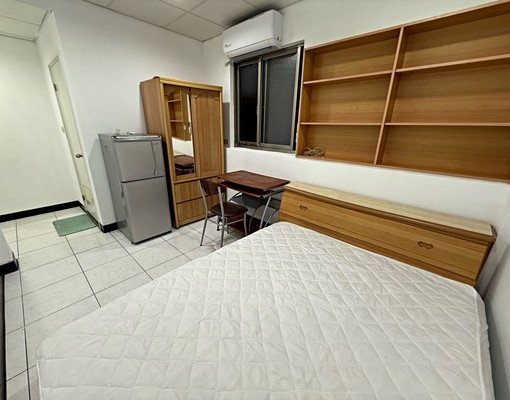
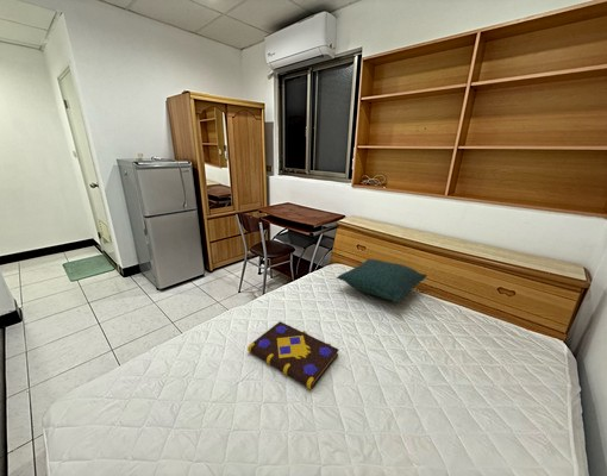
+ book [246,320,339,390]
+ pillow [336,258,428,303]
